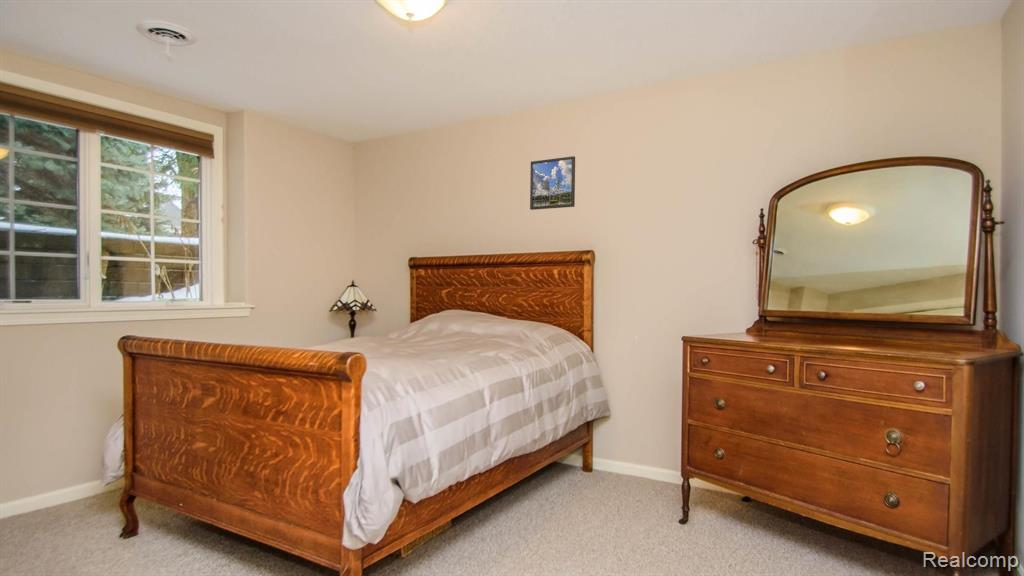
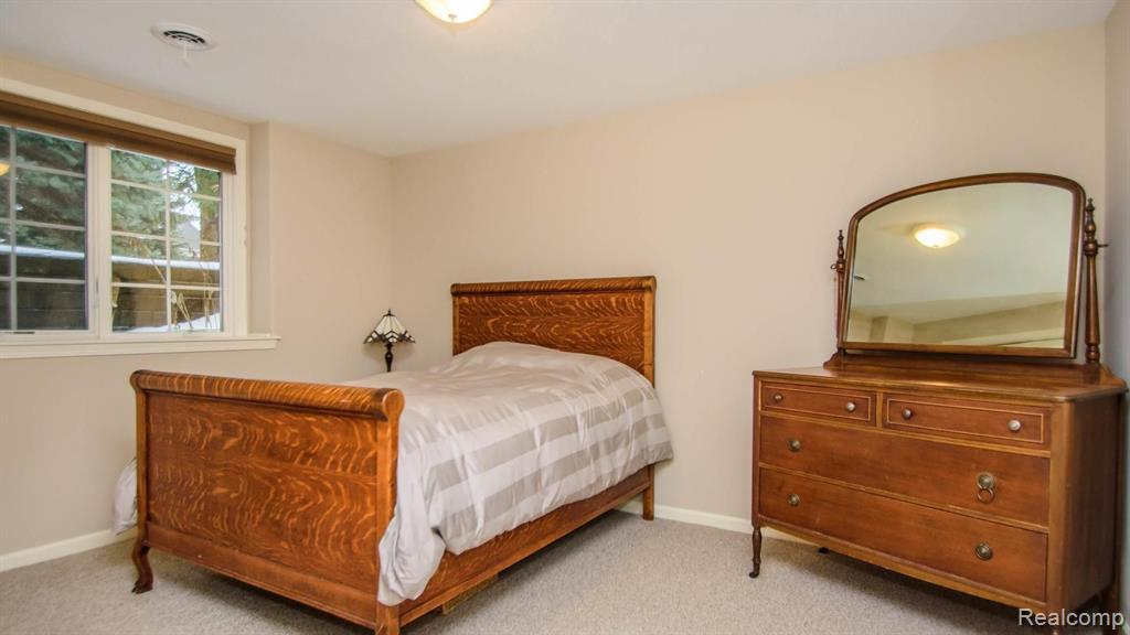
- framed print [529,155,576,211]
